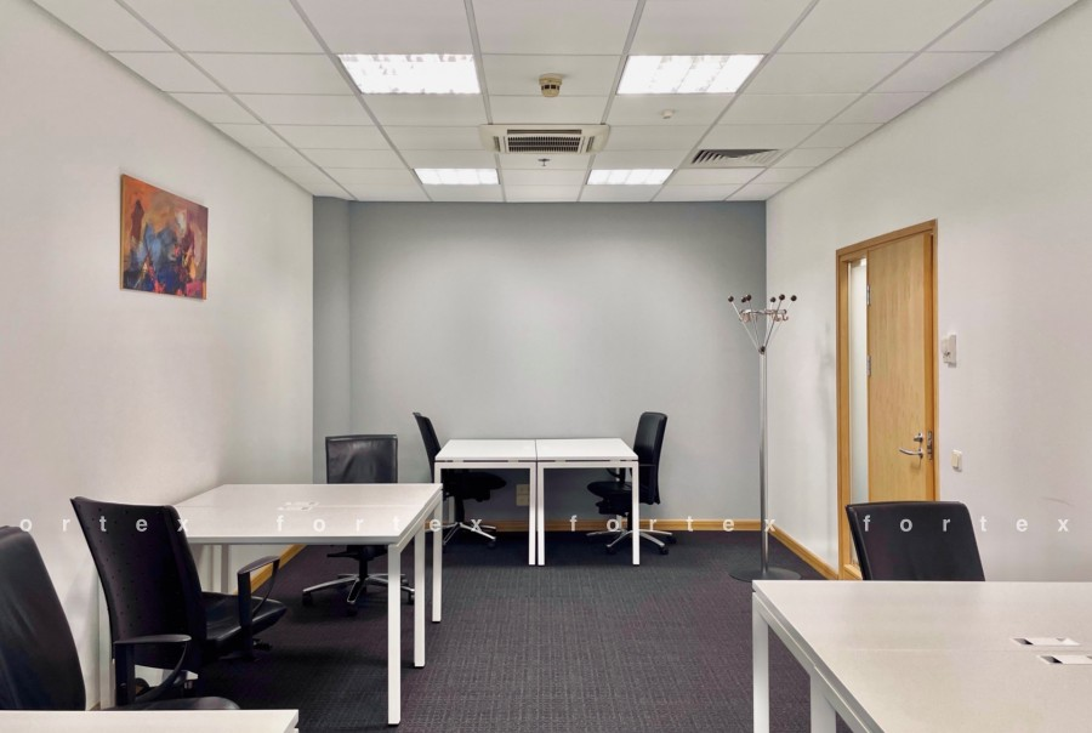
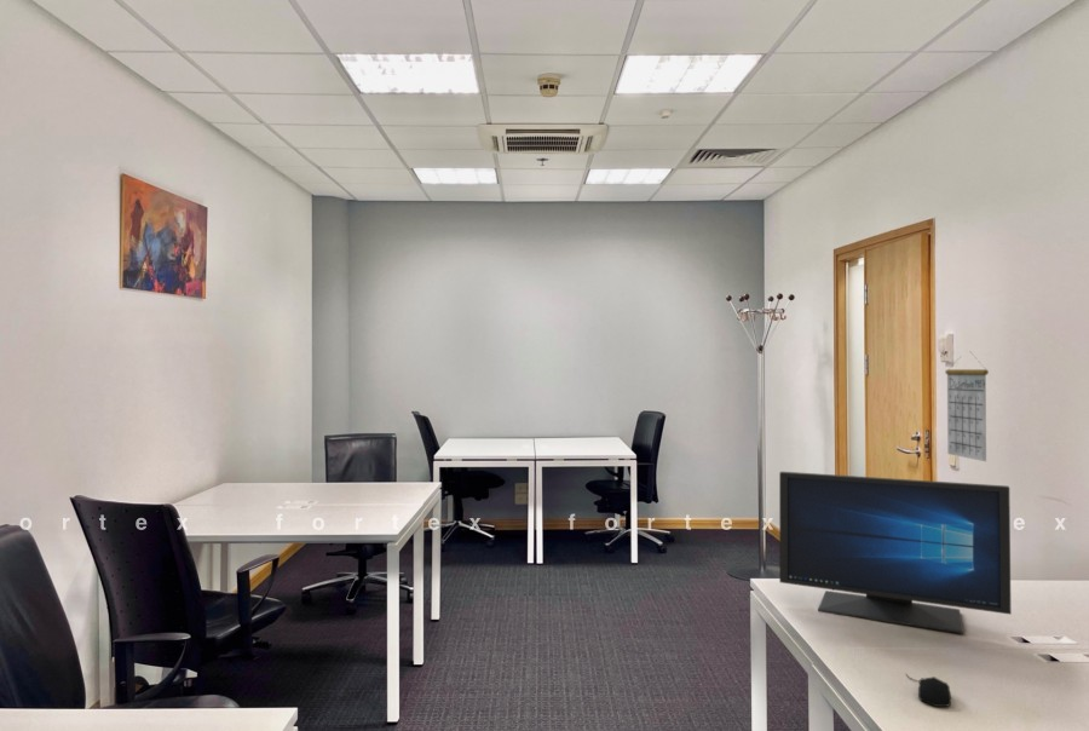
+ computer mouse [905,673,952,708]
+ monitor [778,471,1013,634]
+ calendar [944,352,990,462]
